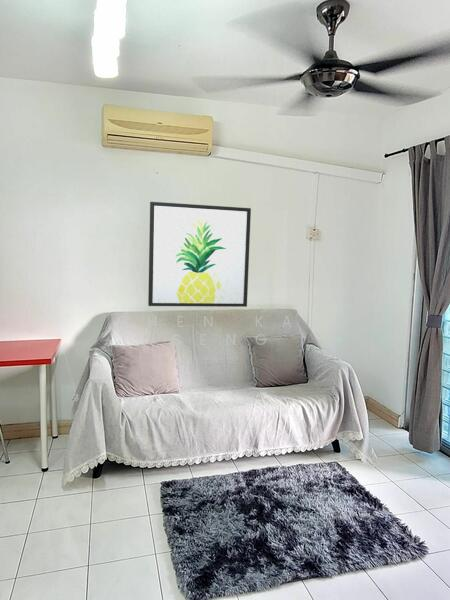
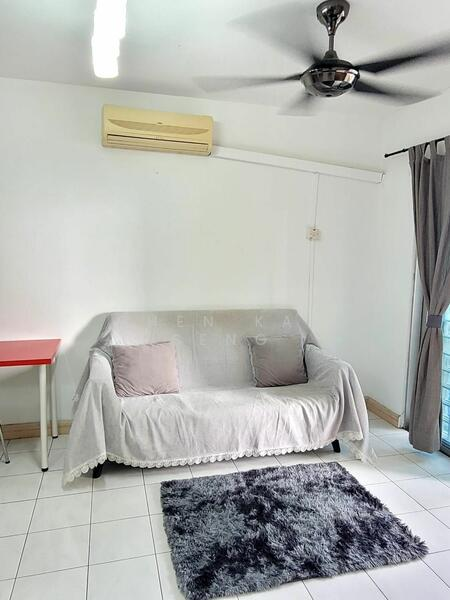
- wall art [147,201,252,308]
